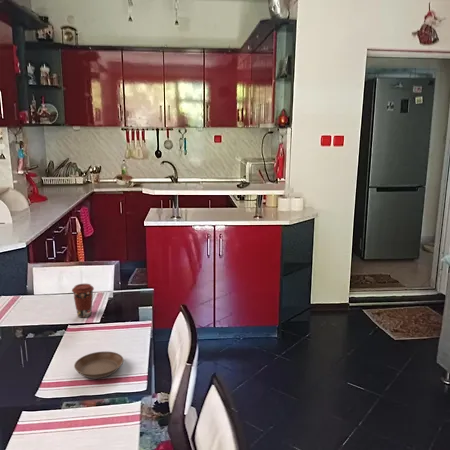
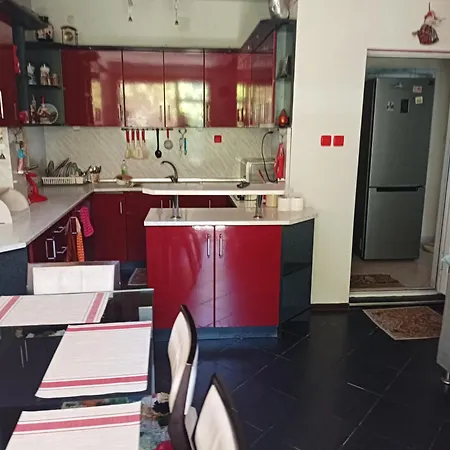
- saucer [73,351,124,379]
- coffee cup [71,283,95,318]
